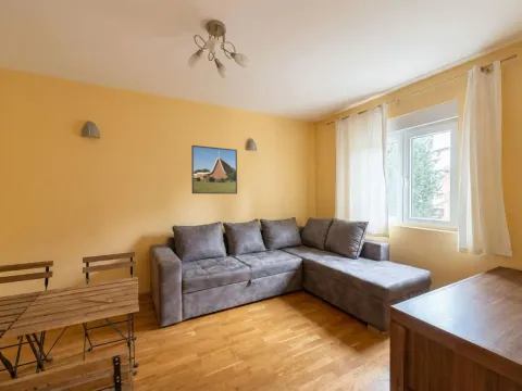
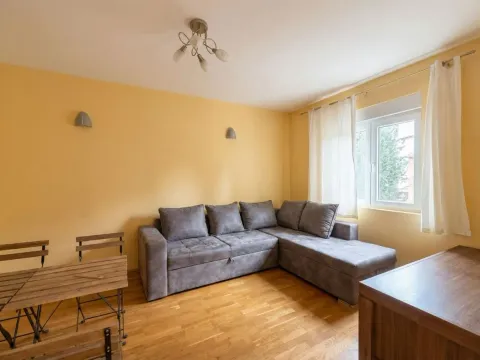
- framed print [190,144,238,194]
